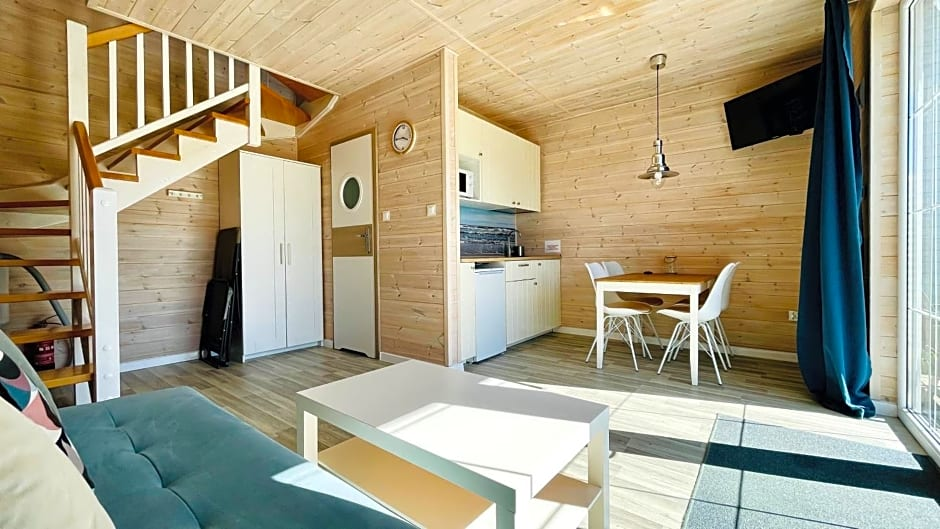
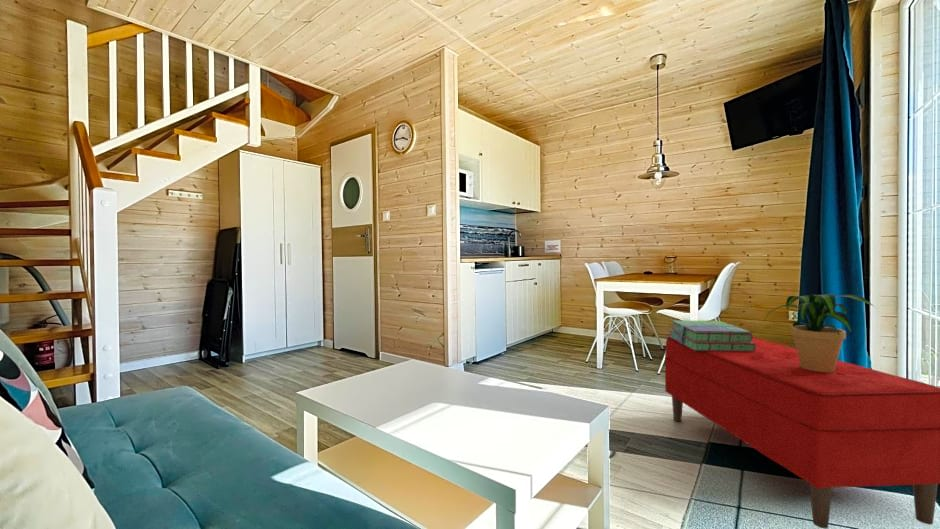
+ potted plant [764,293,876,372]
+ stack of books [668,319,756,351]
+ bench [664,336,940,529]
